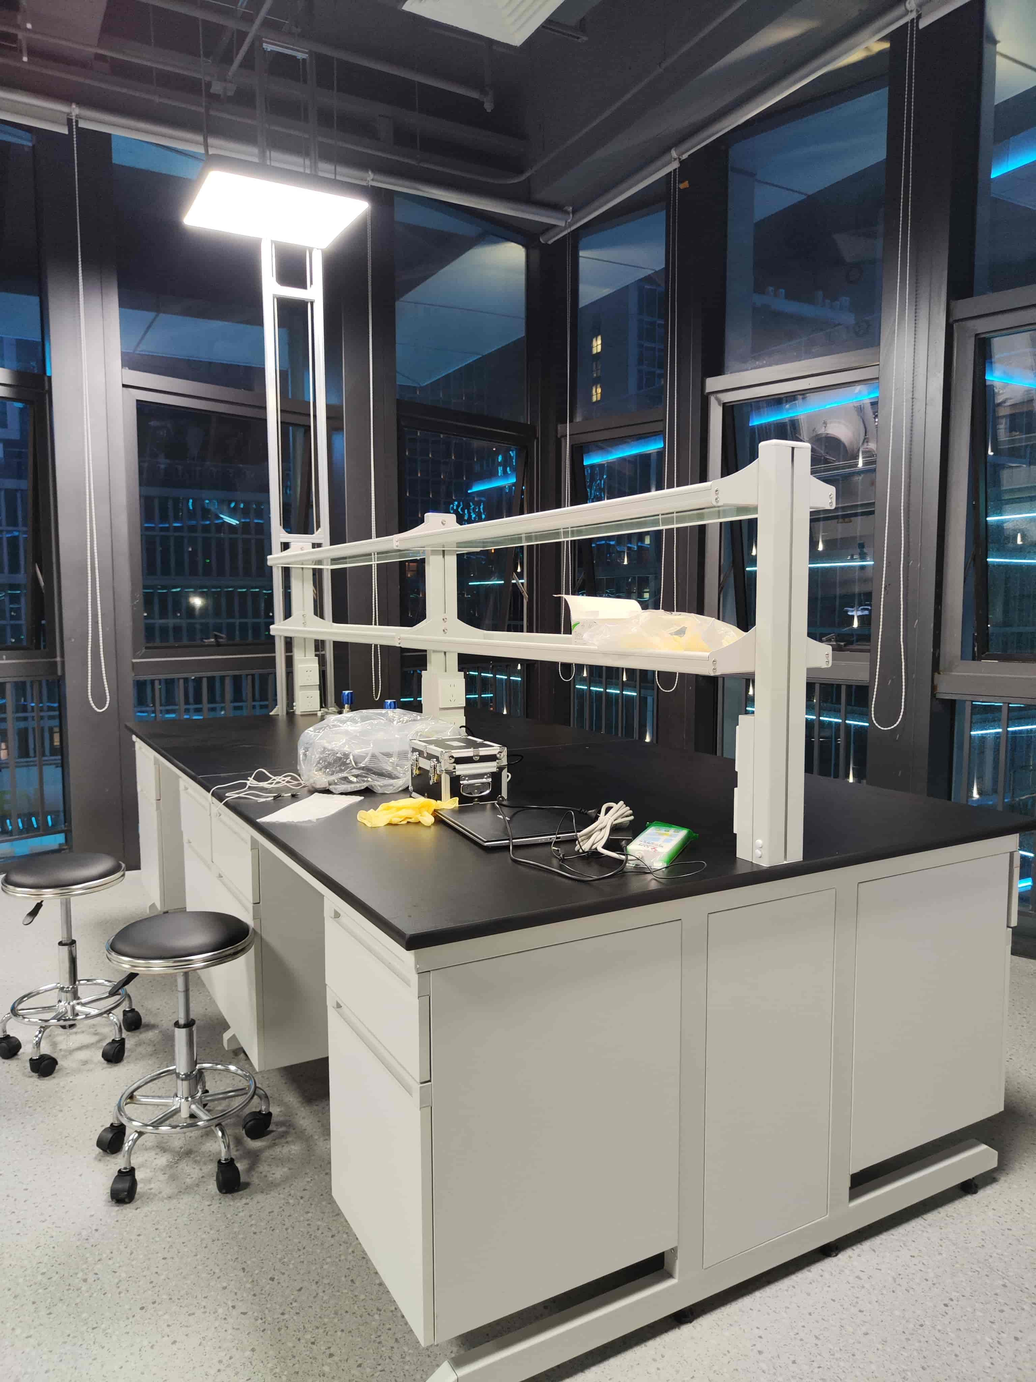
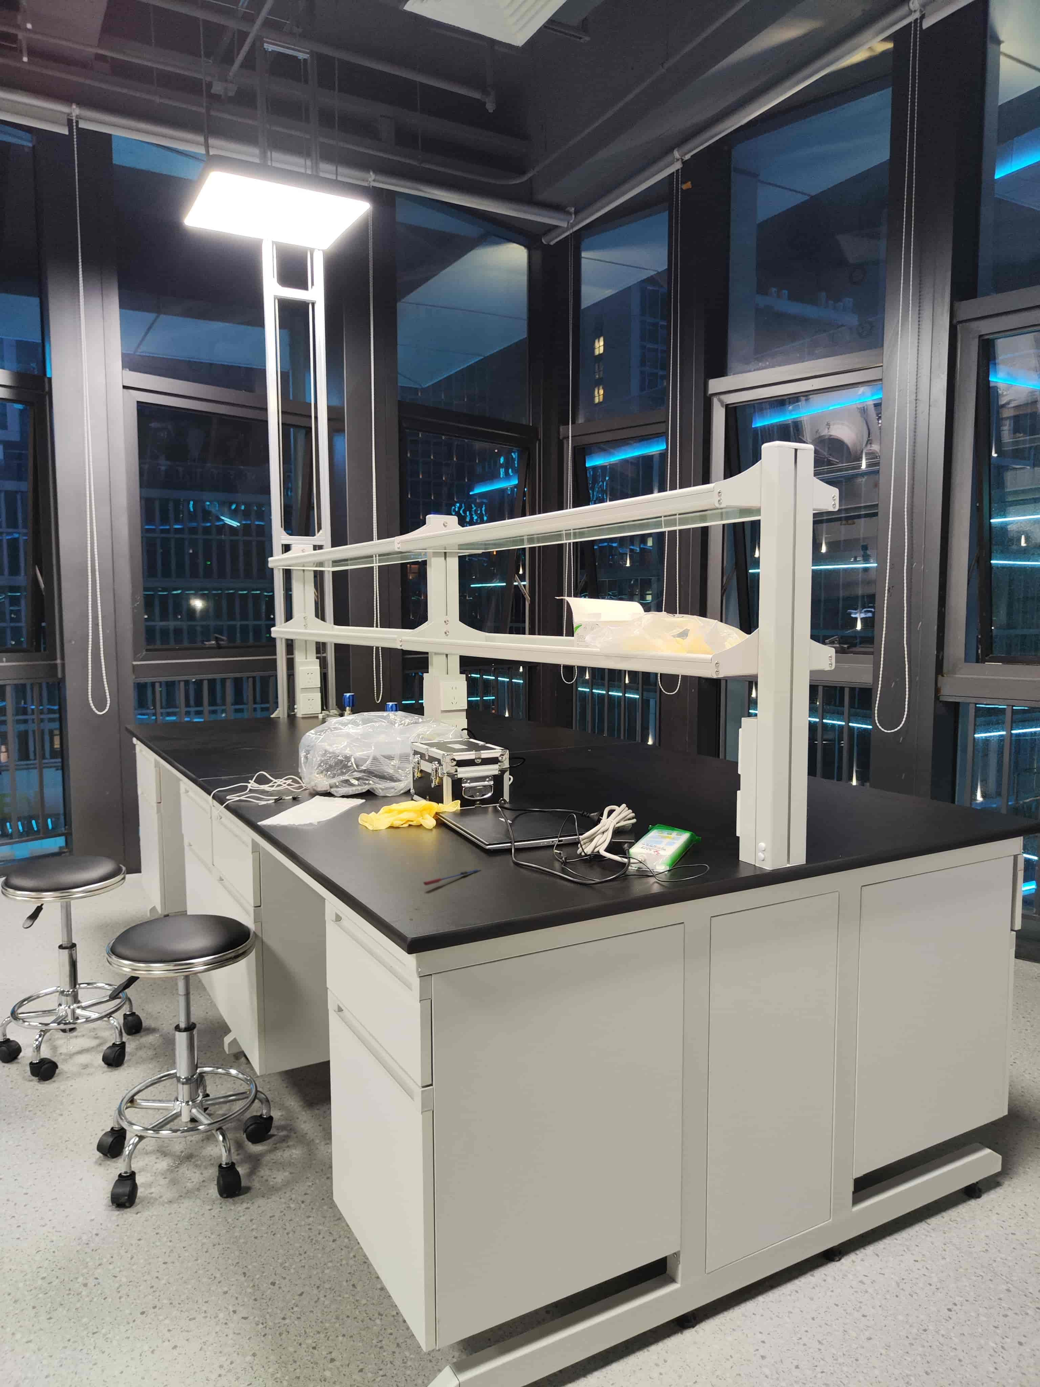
+ pen [423,868,482,886]
